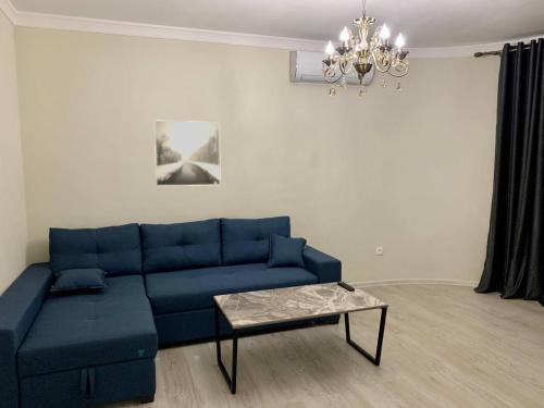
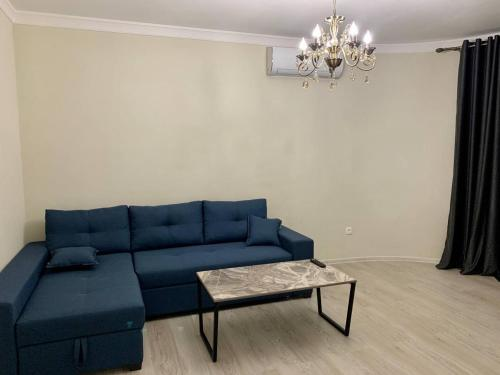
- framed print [153,119,222,187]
